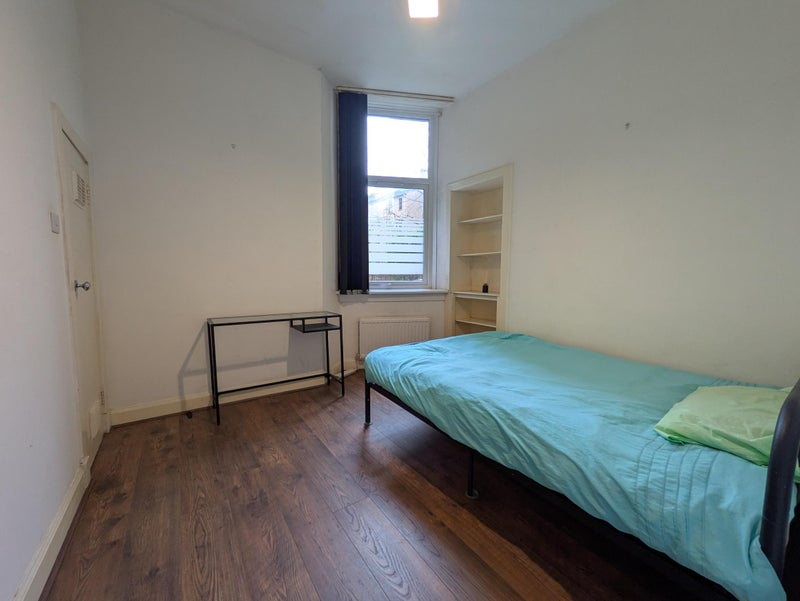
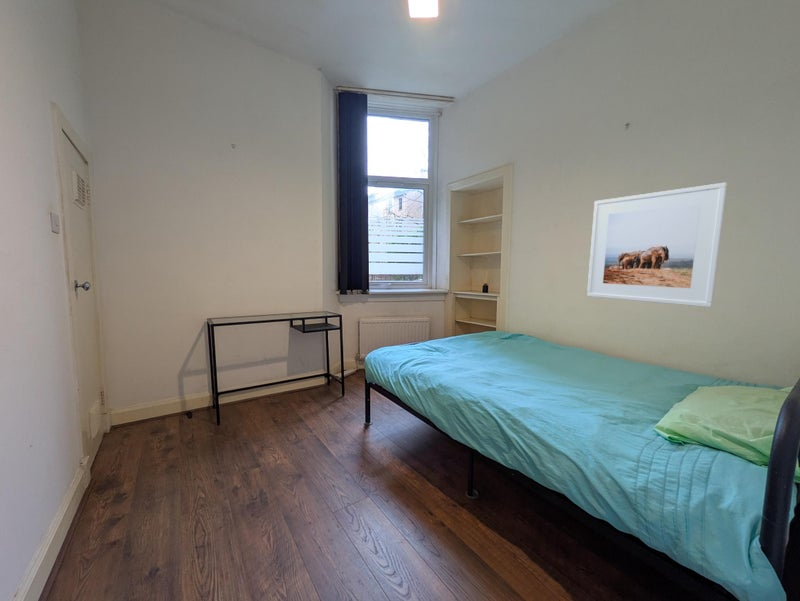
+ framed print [586,182,728,308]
